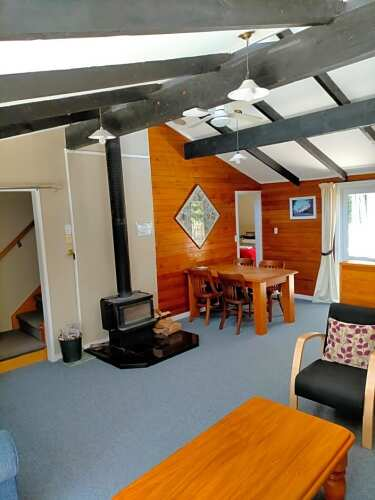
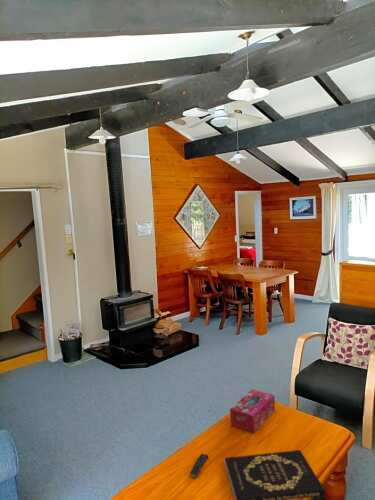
+ tissue box [229,388,276,434]
+ remote control [190,453,210,478]
+ book [224,449,326,500]
